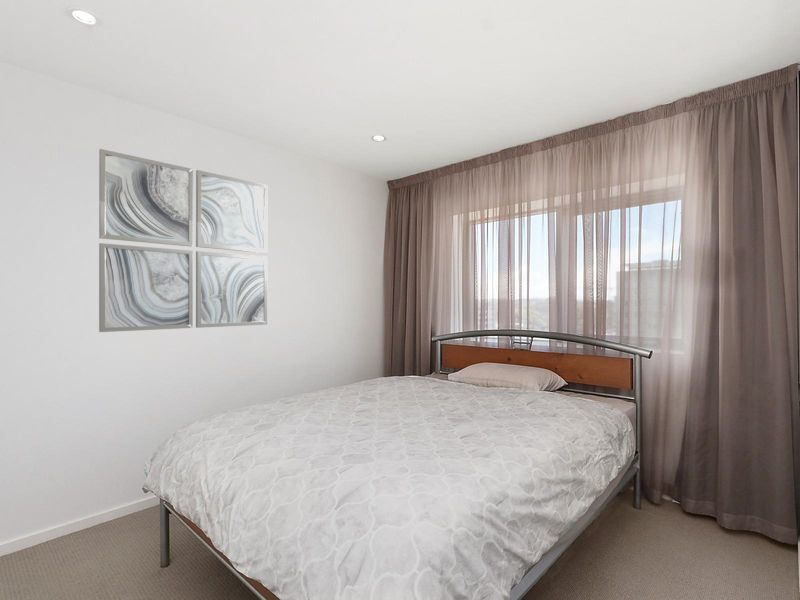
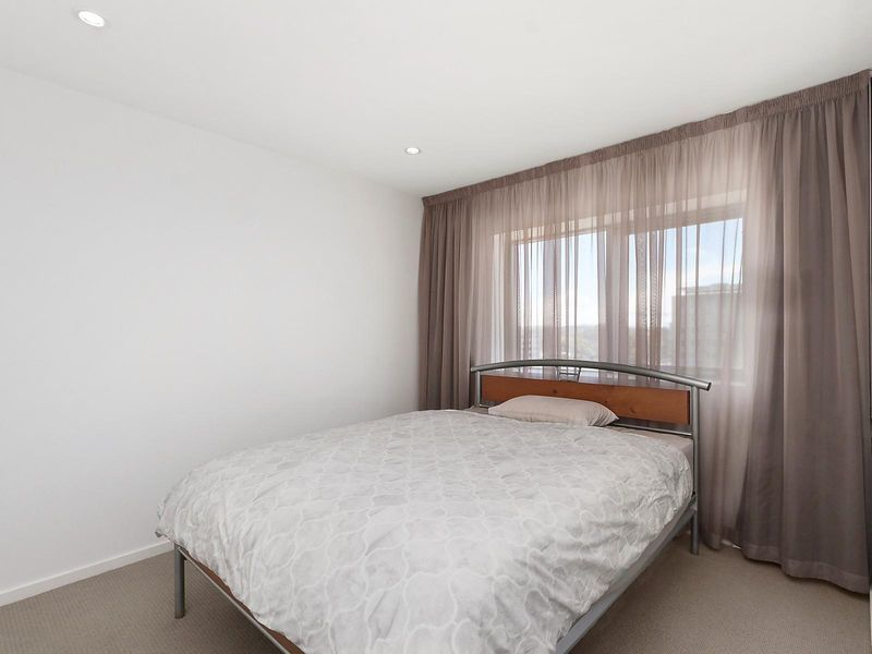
- wall art [98,148,268,333]
